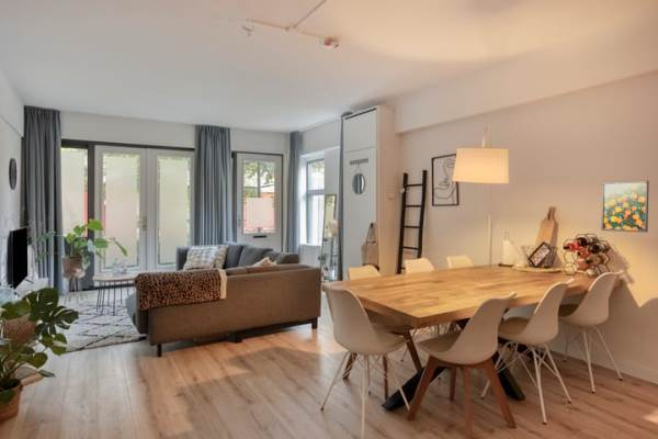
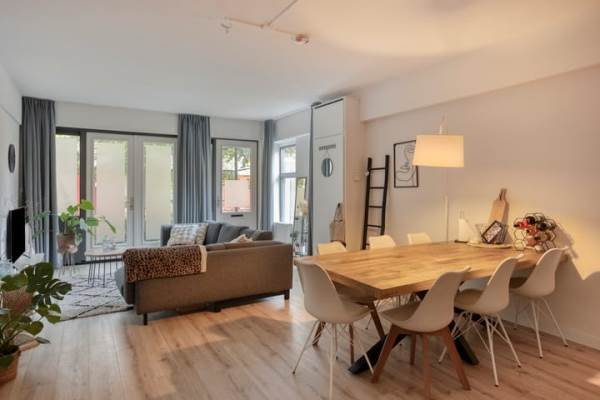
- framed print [600,180,650,234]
